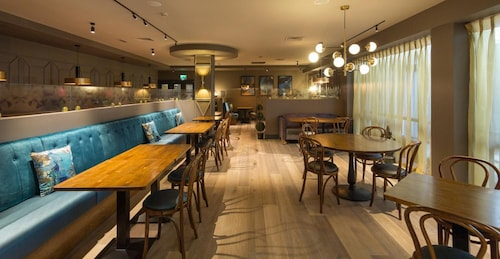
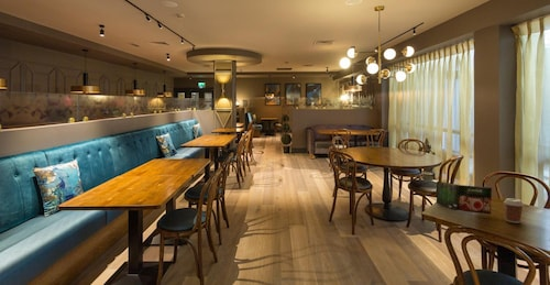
+ calendar [436,180,493,216]
+ coffee cup [503,198,525,224]
